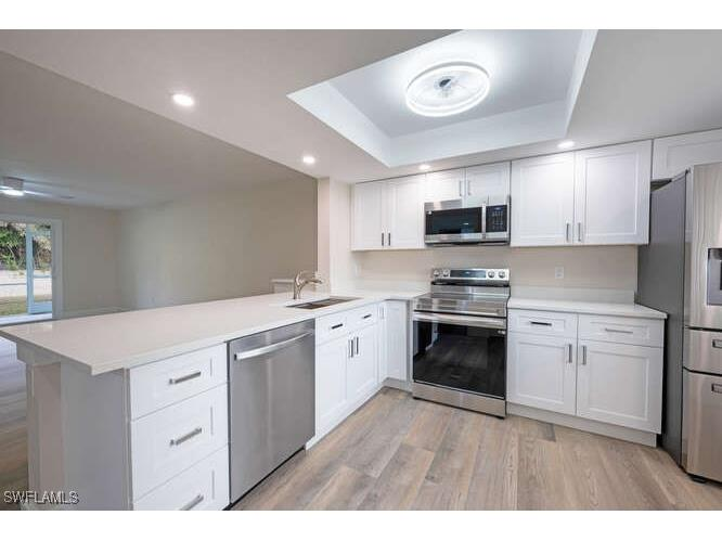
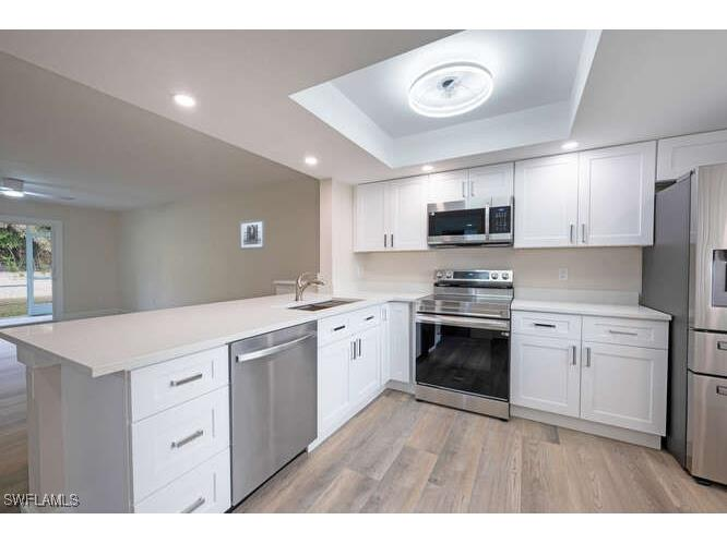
+ wall art [239,218,266,251]
